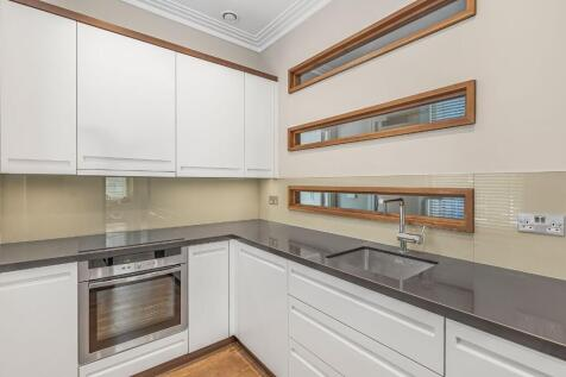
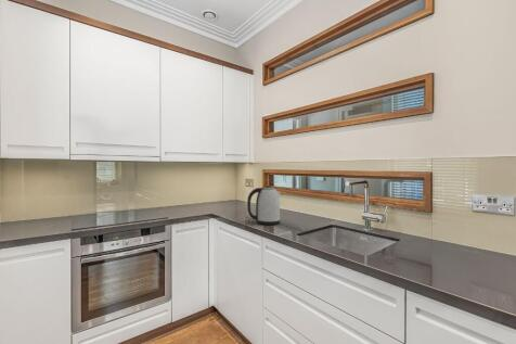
+ kettle [246,186,281,226]
